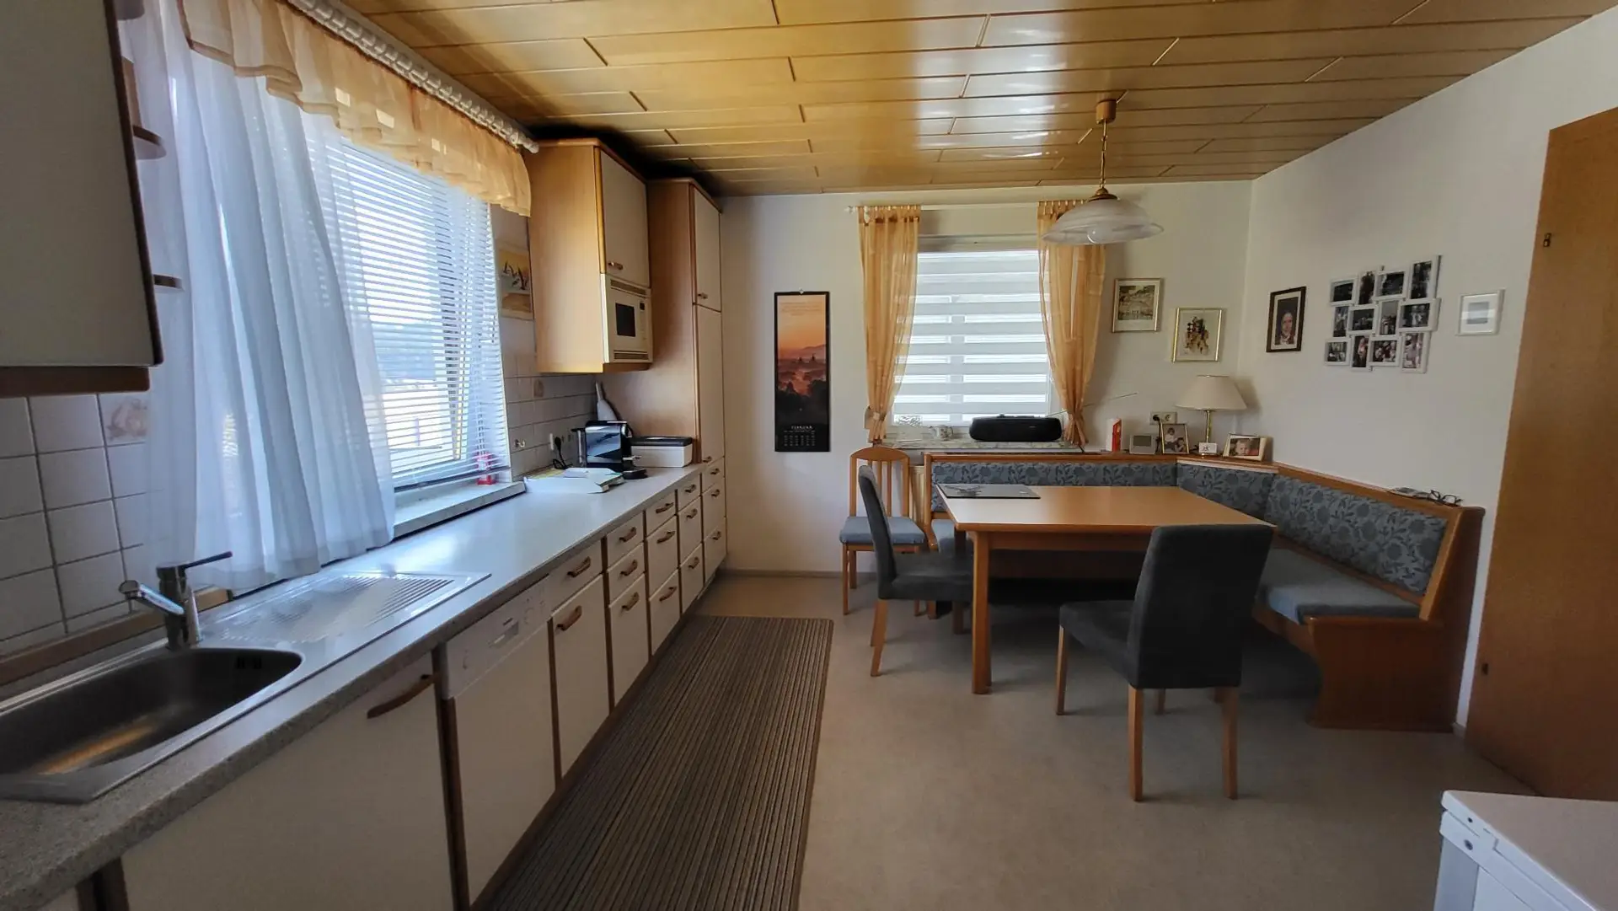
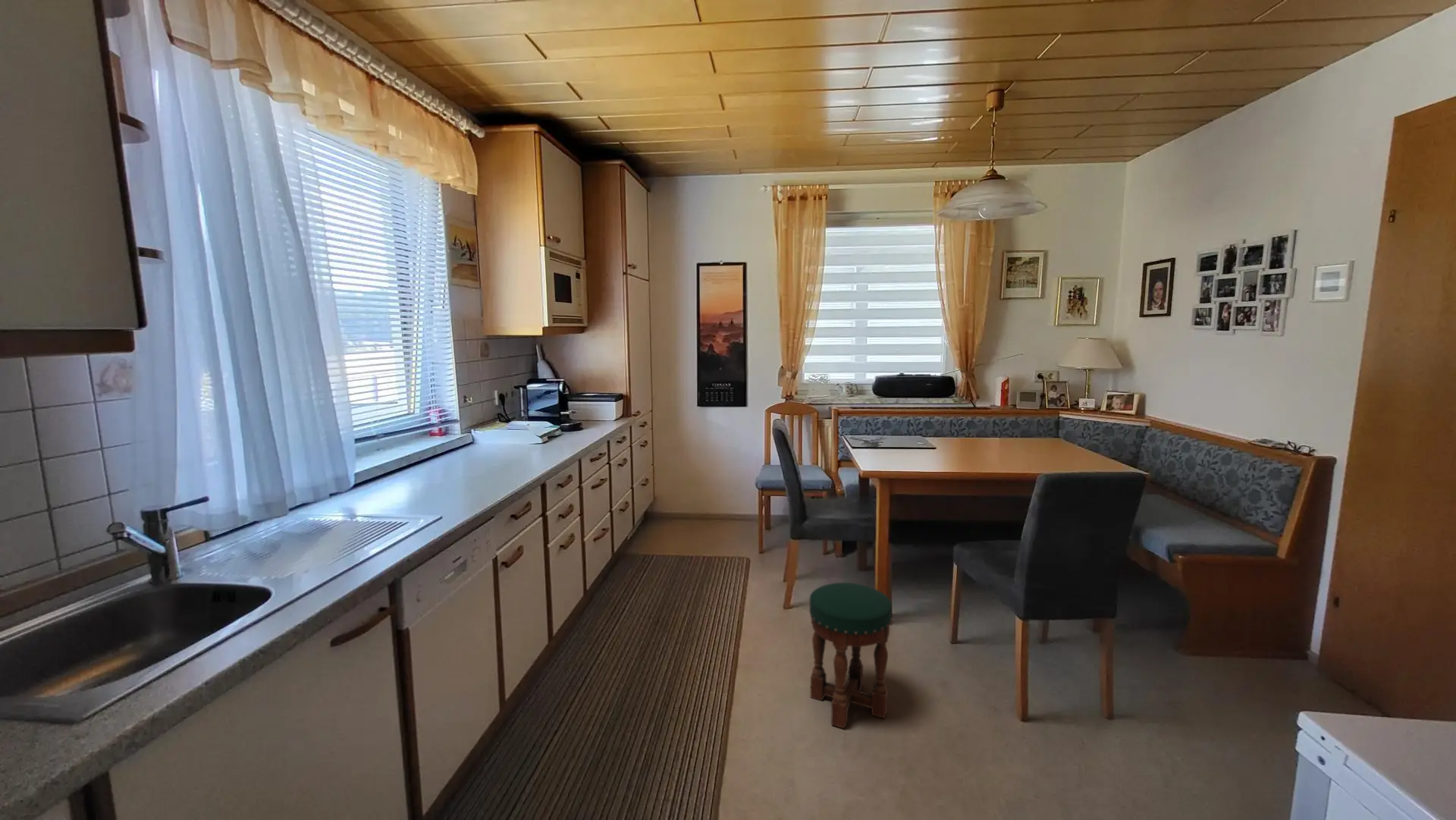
+ stool [808,582,893,730]
